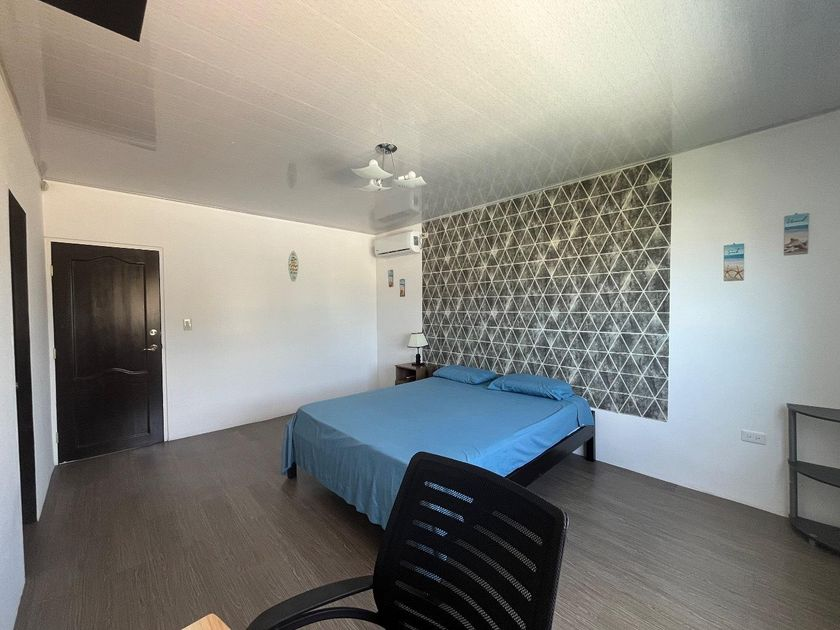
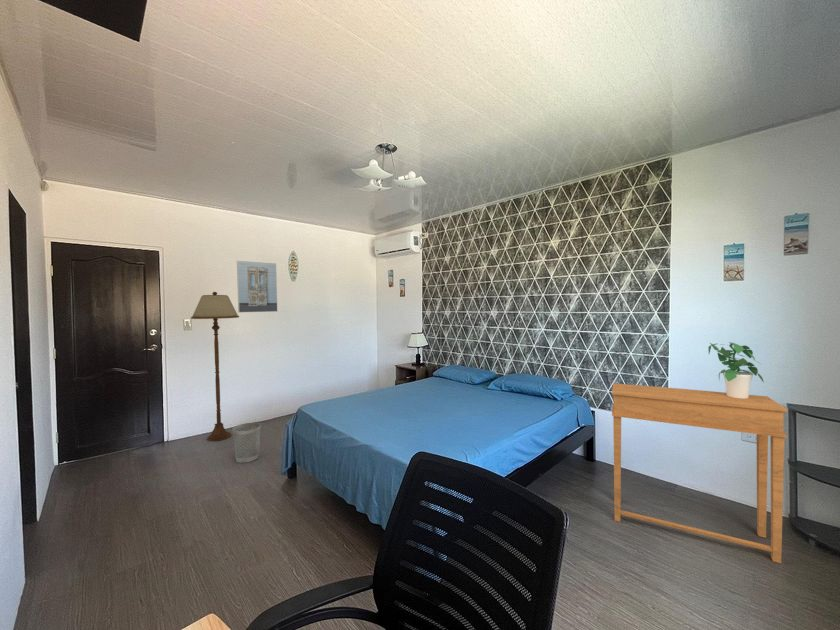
+ potted plant [707,341,765,399]
+ floor lamp [190,291,240,442]
+ wastebasket [231,422,262,464]
+ side table [611,382,788,564]
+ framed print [236,260,279,313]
